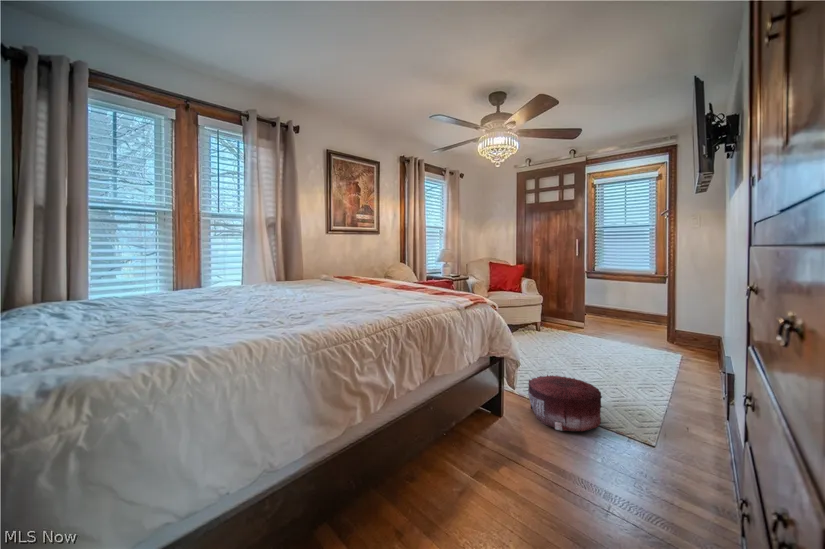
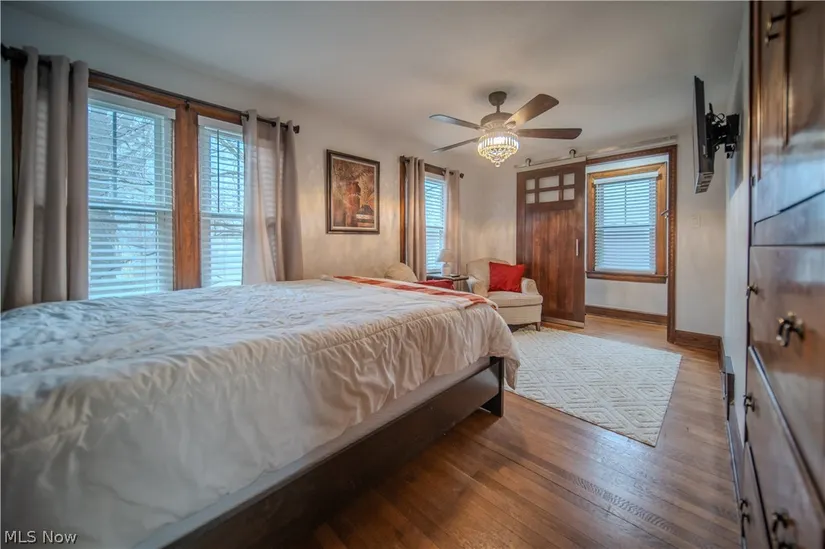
- pouf [527,373,603,433]
